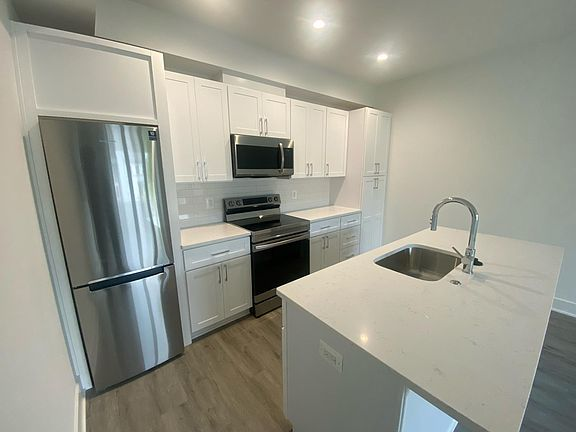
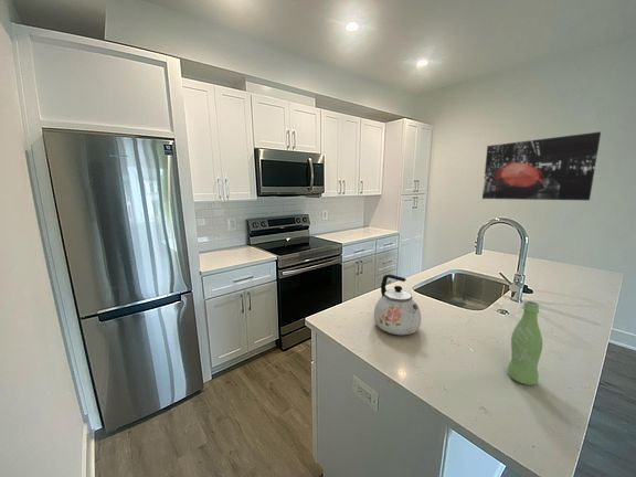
+ wall art [481,130,602,201]
+ bottle [507,300,543,386]
+ kettle [373,274,422,336]
